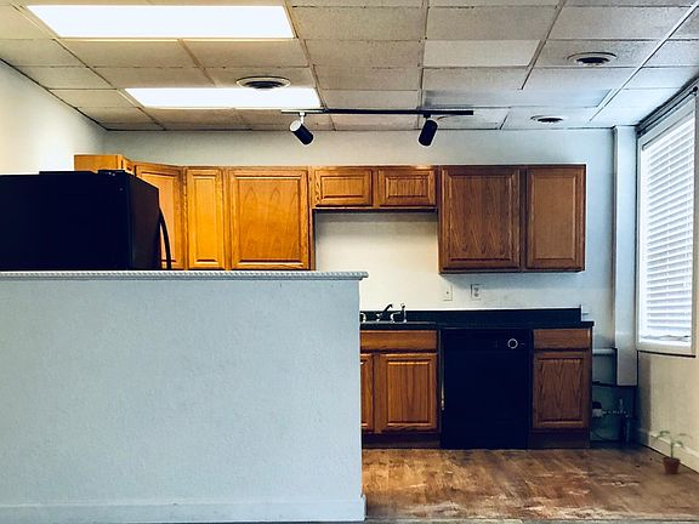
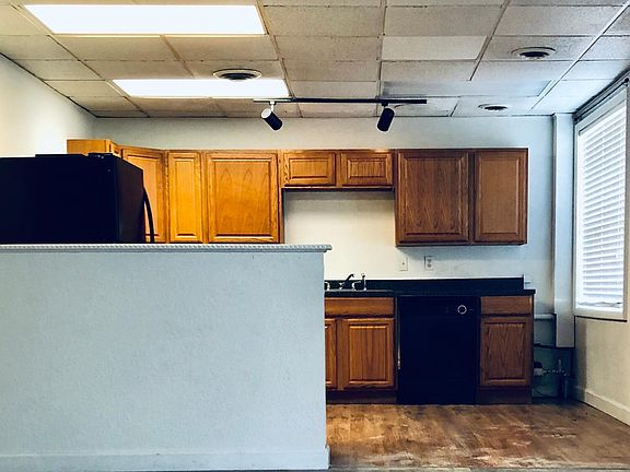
- potted plant [650,429,693,475]
